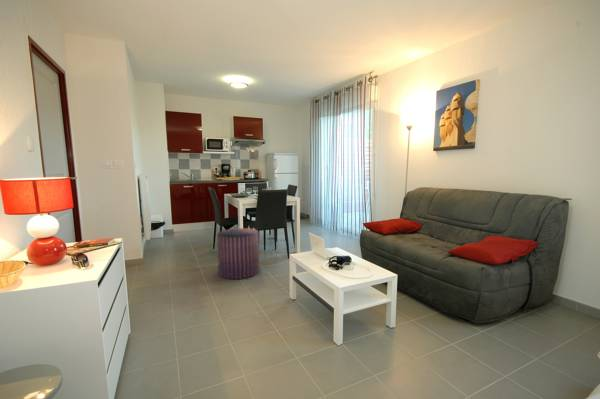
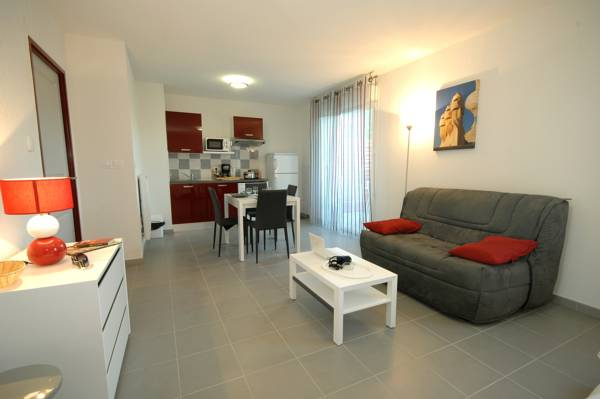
- pouf [216,227,260,280]
